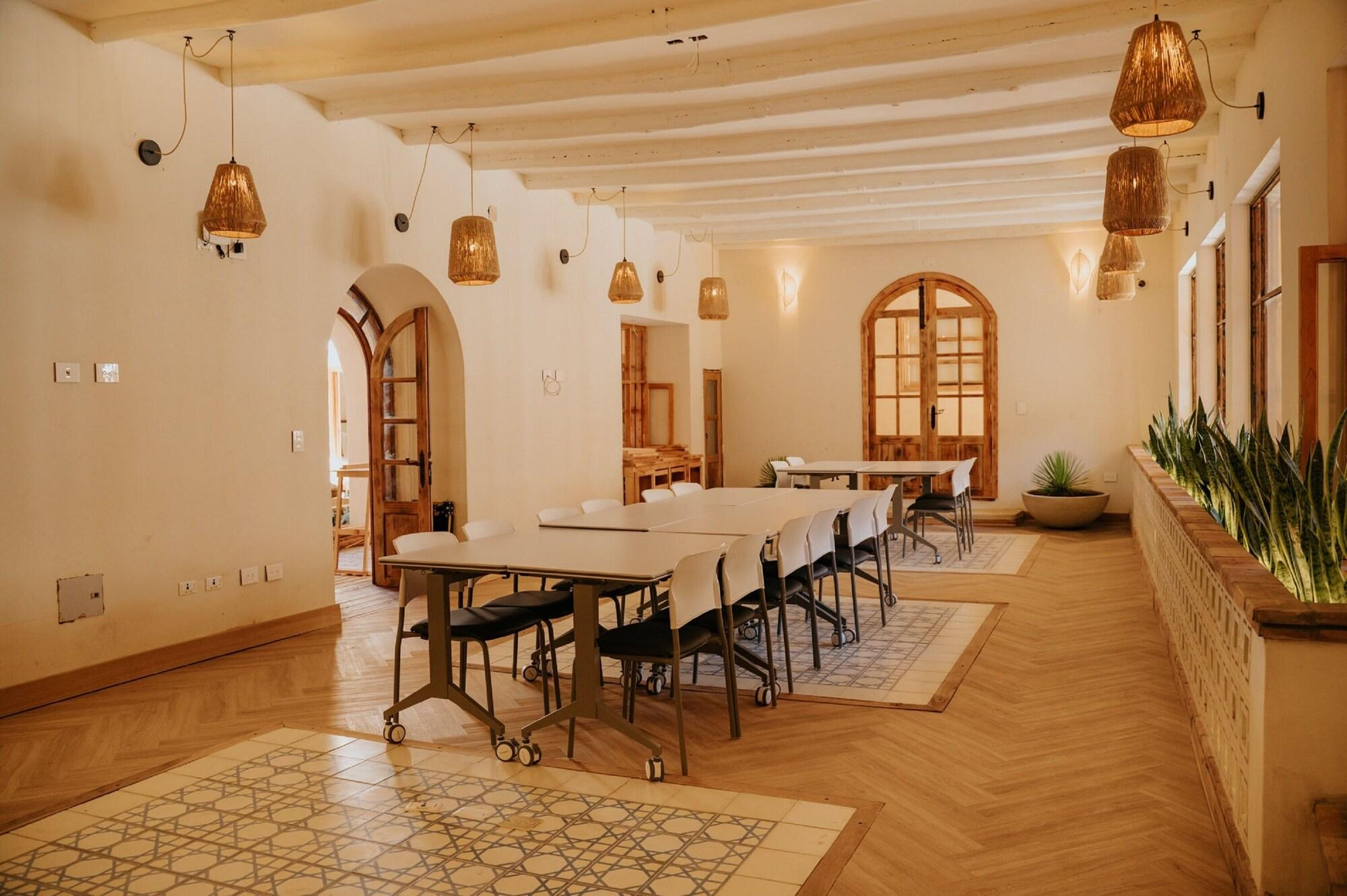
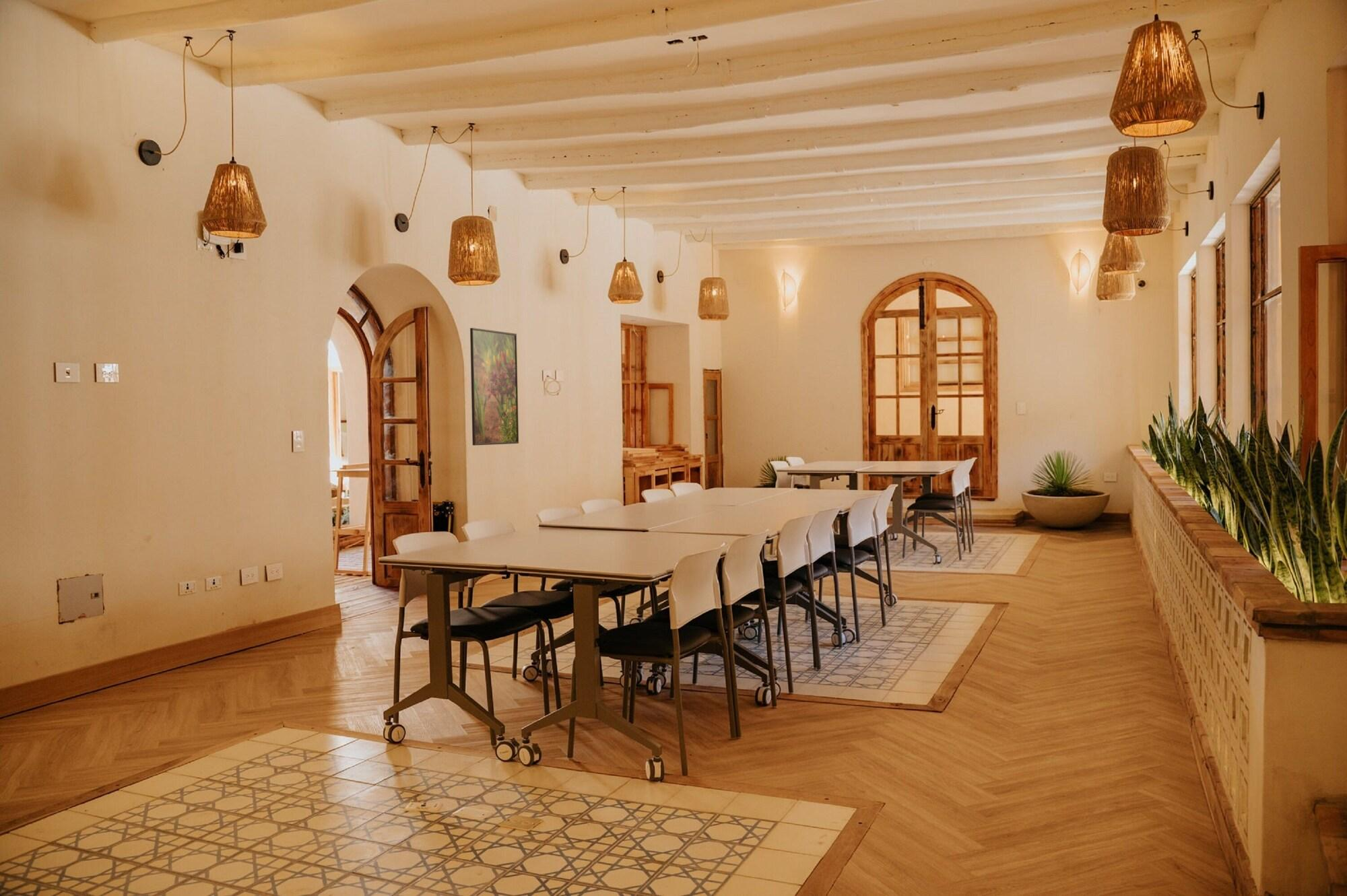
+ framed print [469,327,519,446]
